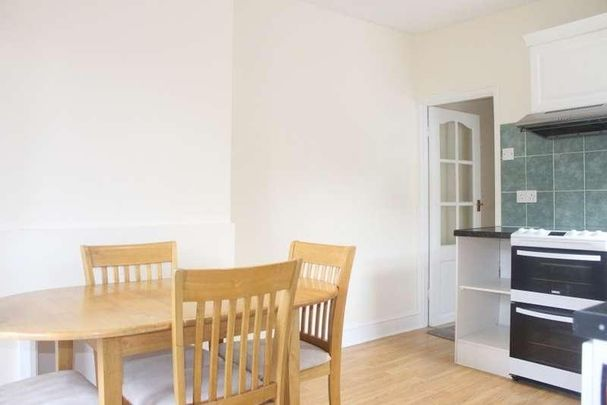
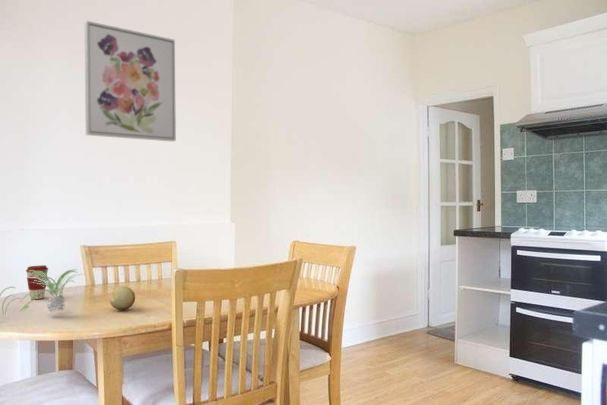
+ wall art [84,20,177,142]
+ plant [0,268,82,316]
+ coffee cup [25,264,49,300]
+ fruit [108,285,136,311]
